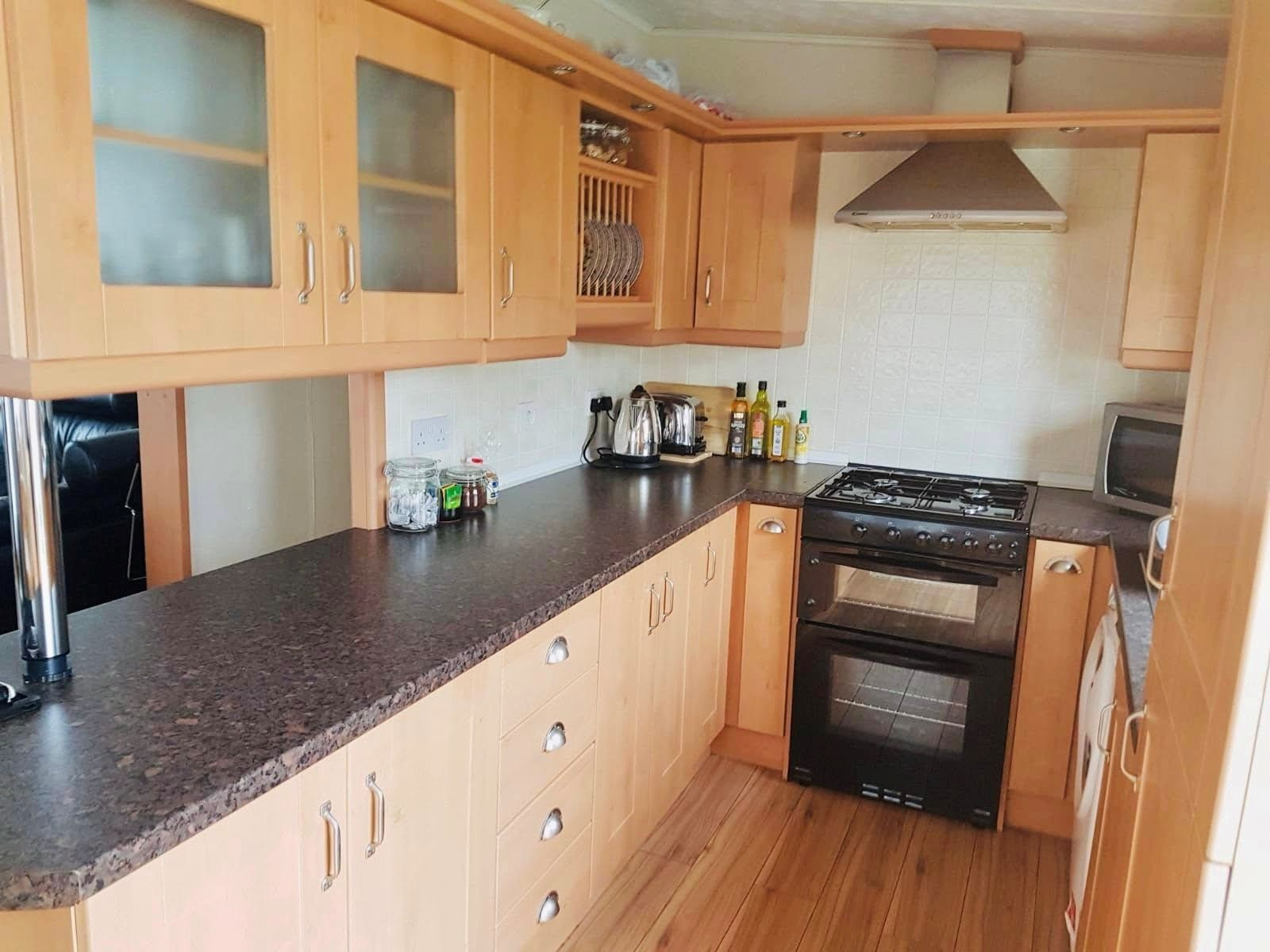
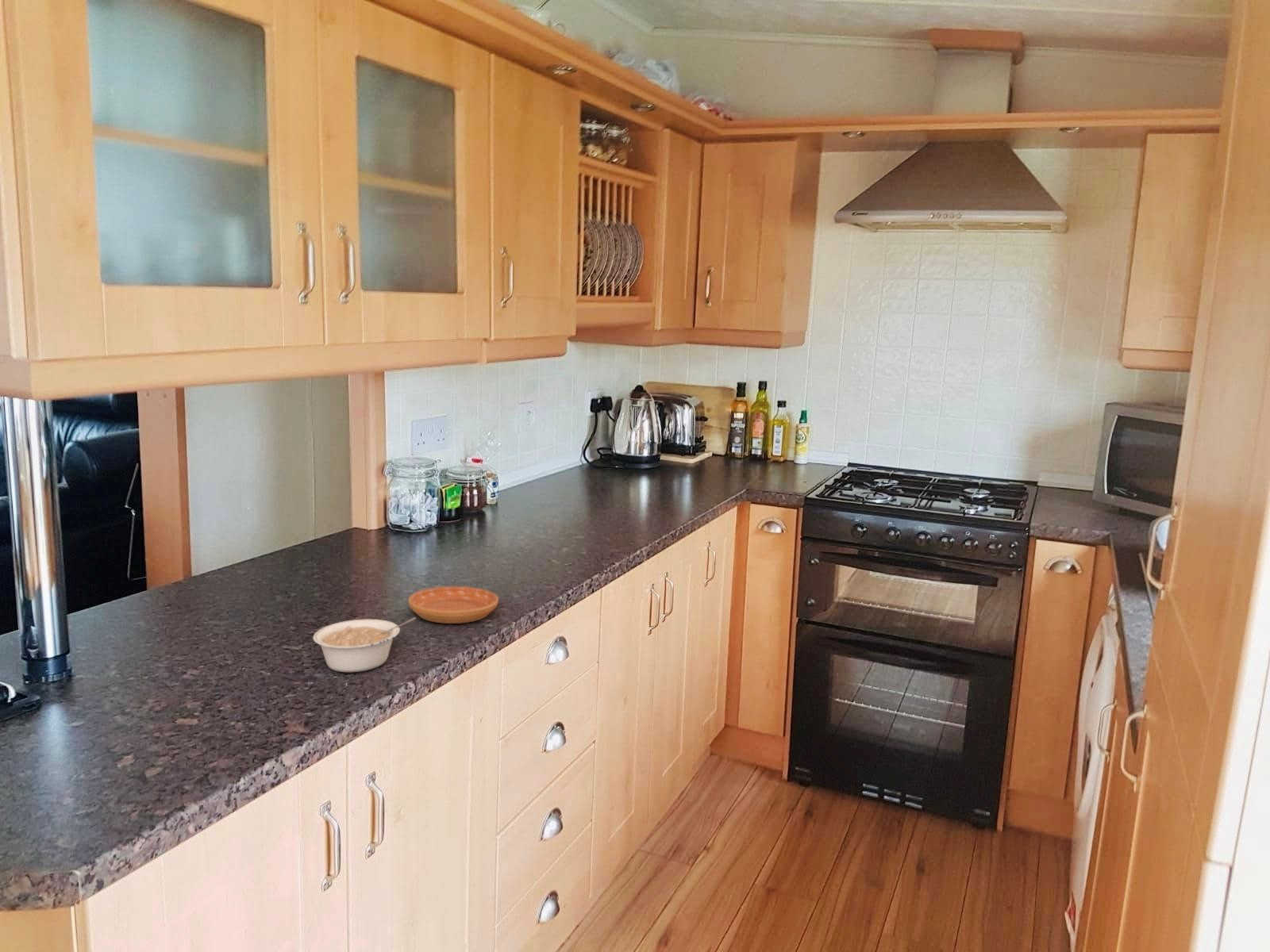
+ legume [312,616,417,673]
+ saucer [407,585,499,624]
